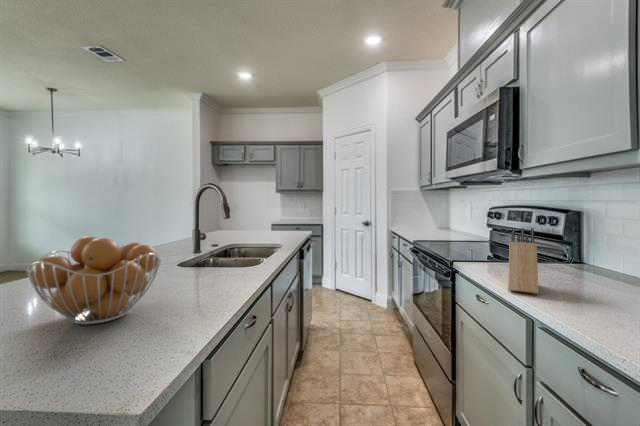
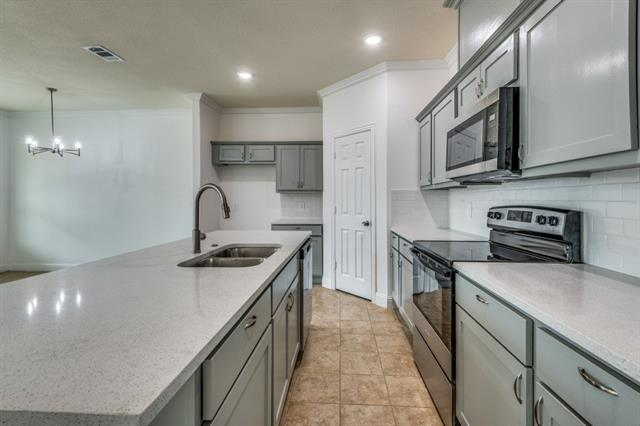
- knife block [507,227,540,295]
- fruit basket [26,235,162,326]
